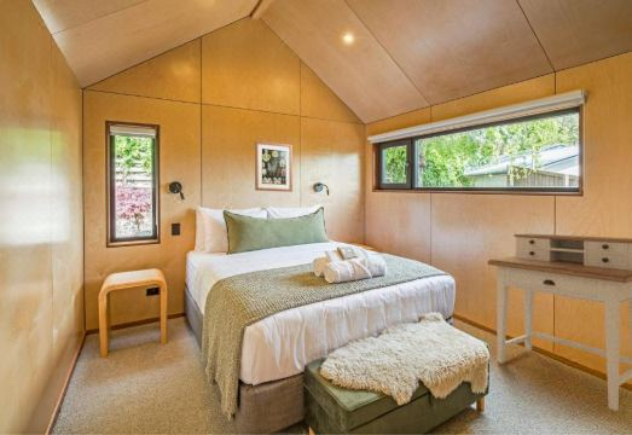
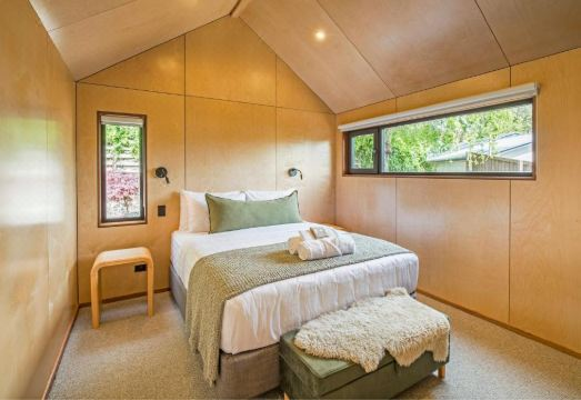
- wall art [254,139,294,193]
- desk [487,232,632,412]
